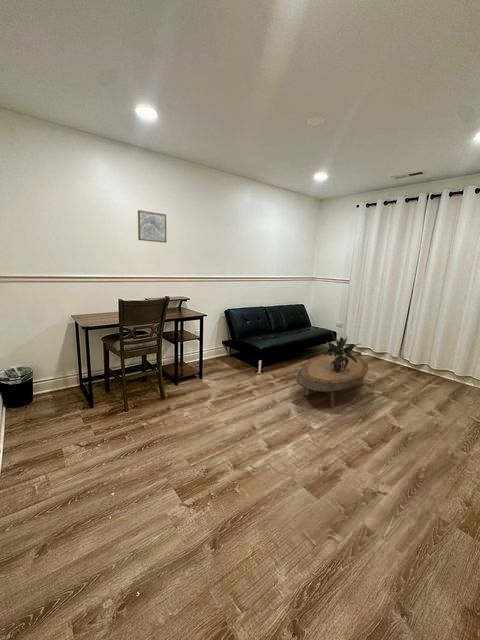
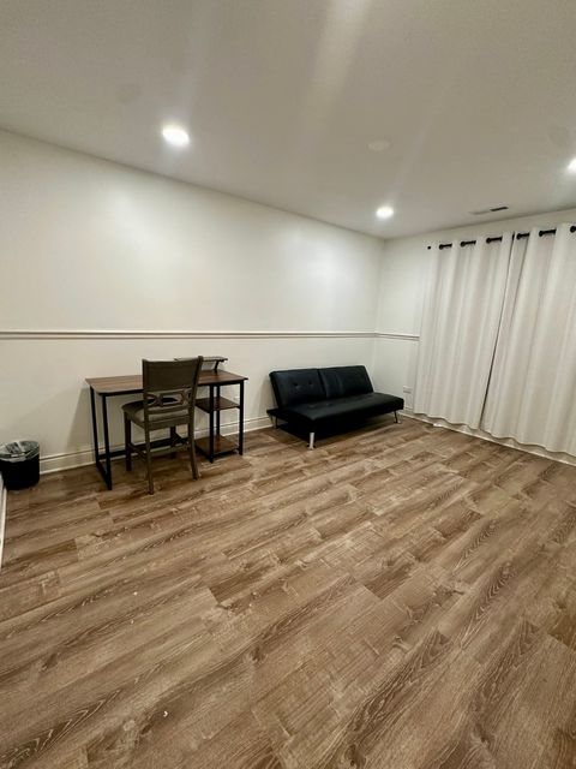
- wall art [137,209,167,244]
- potted plant [320,331,363,373]
- coffee table [295,352,369,408]
